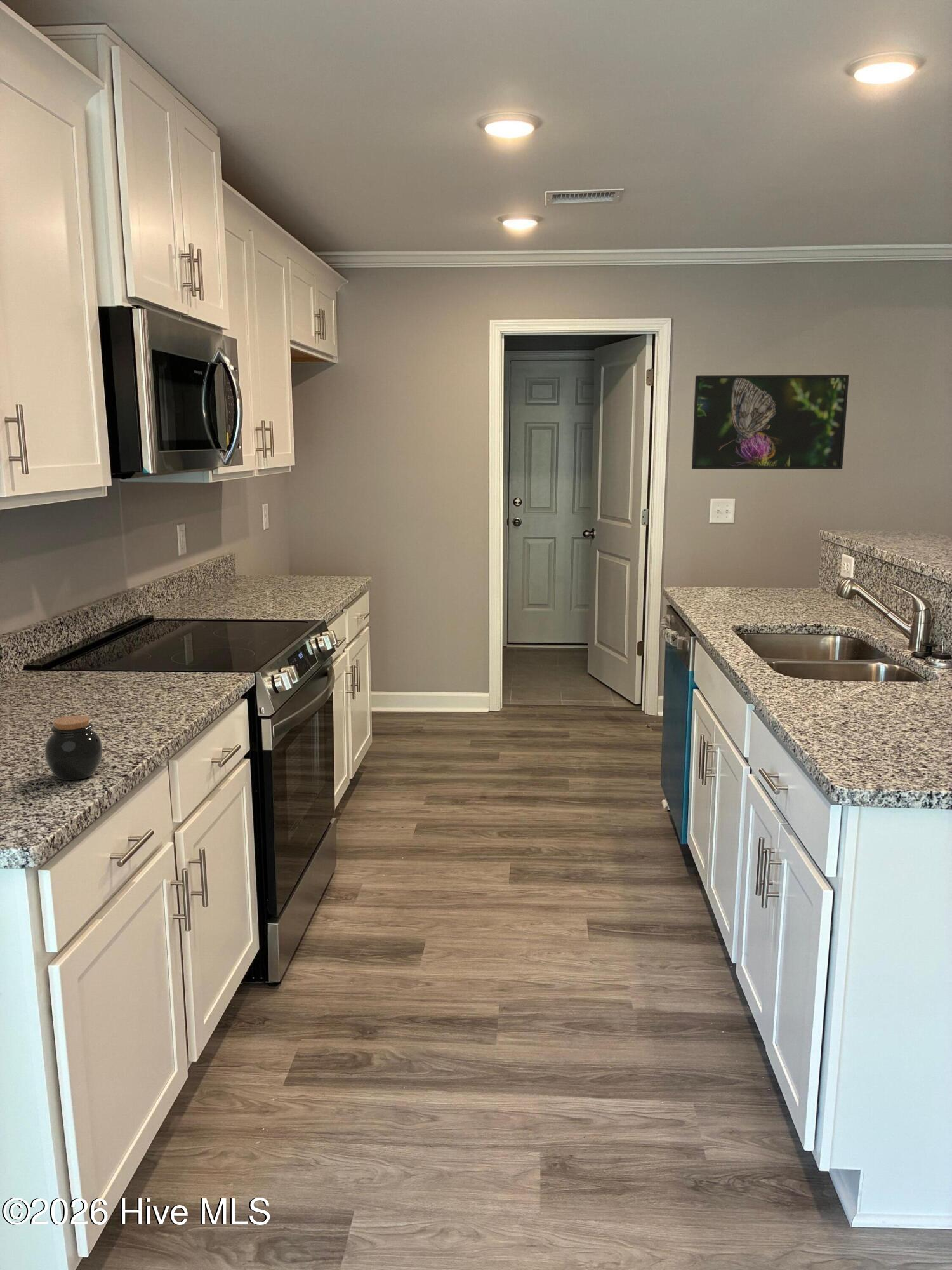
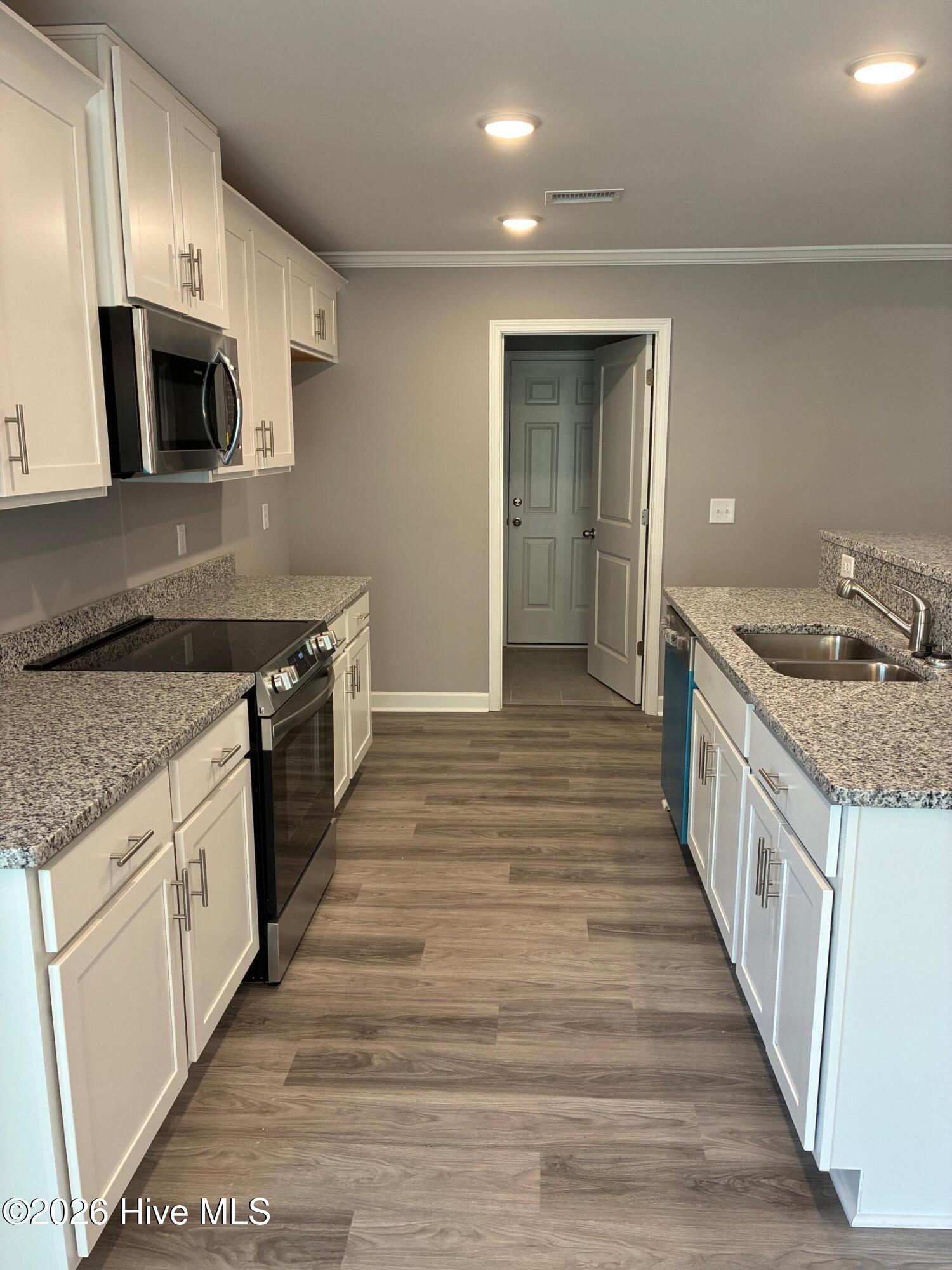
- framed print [691,374,849,470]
- jar [44,715,103,780]
